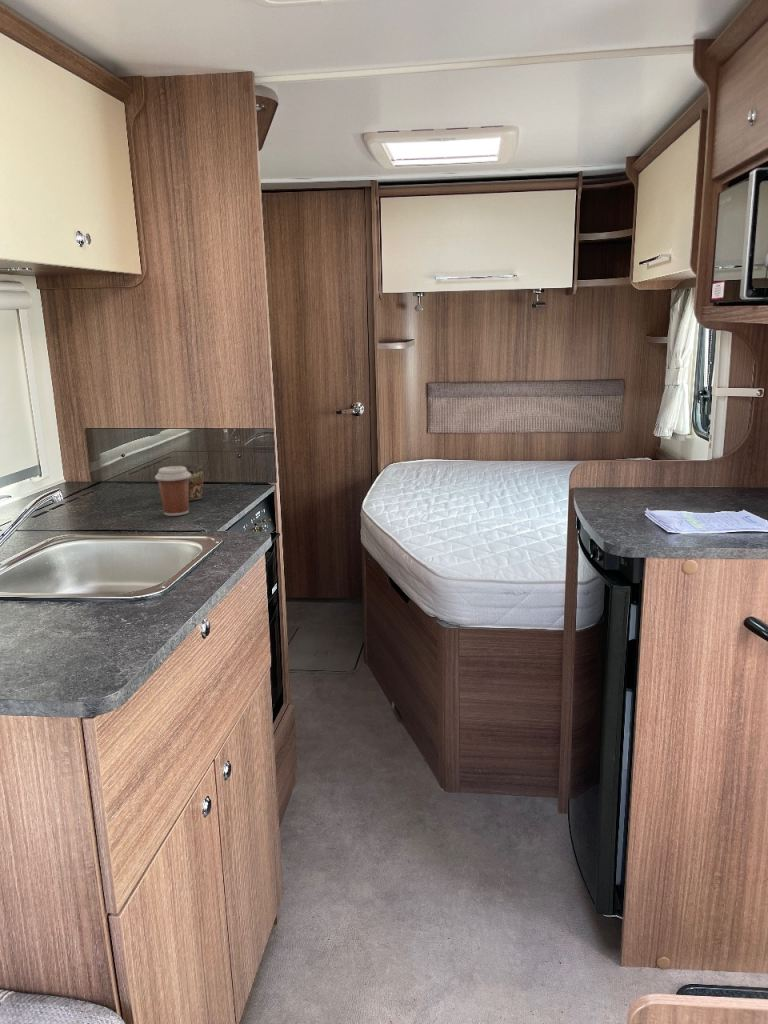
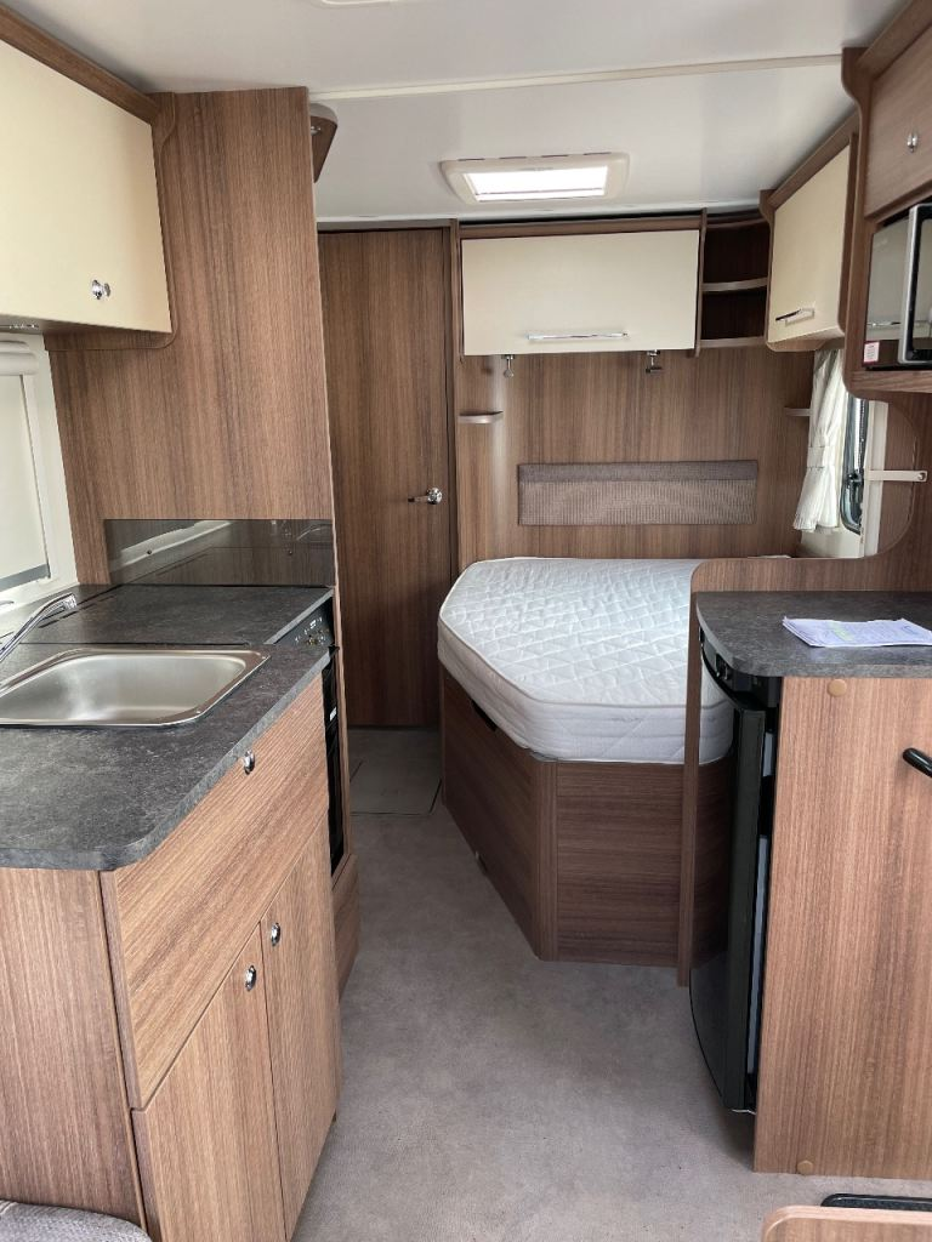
- mug [179,464,204,502]
- coffee cup [154,465,191,517]
